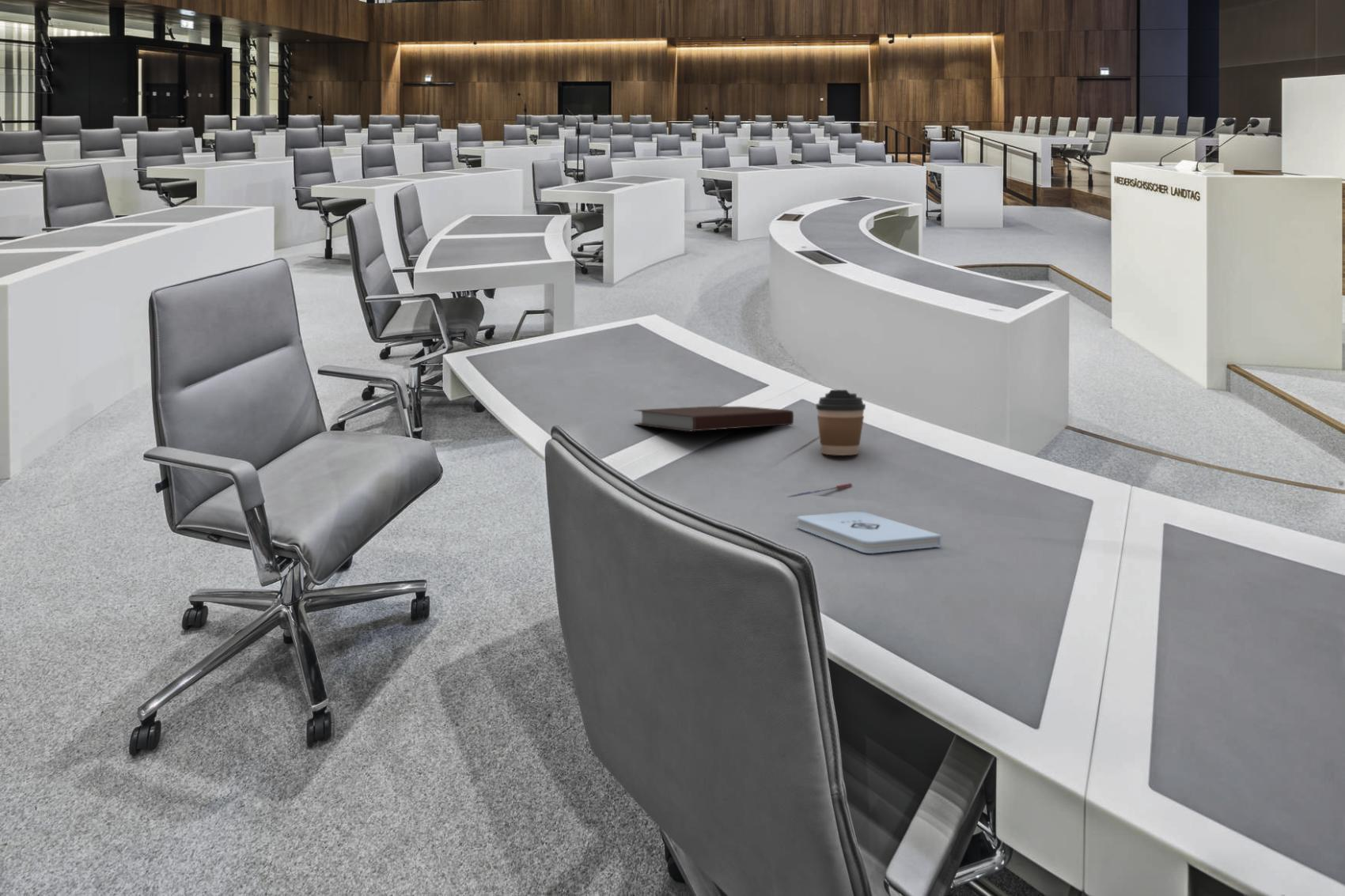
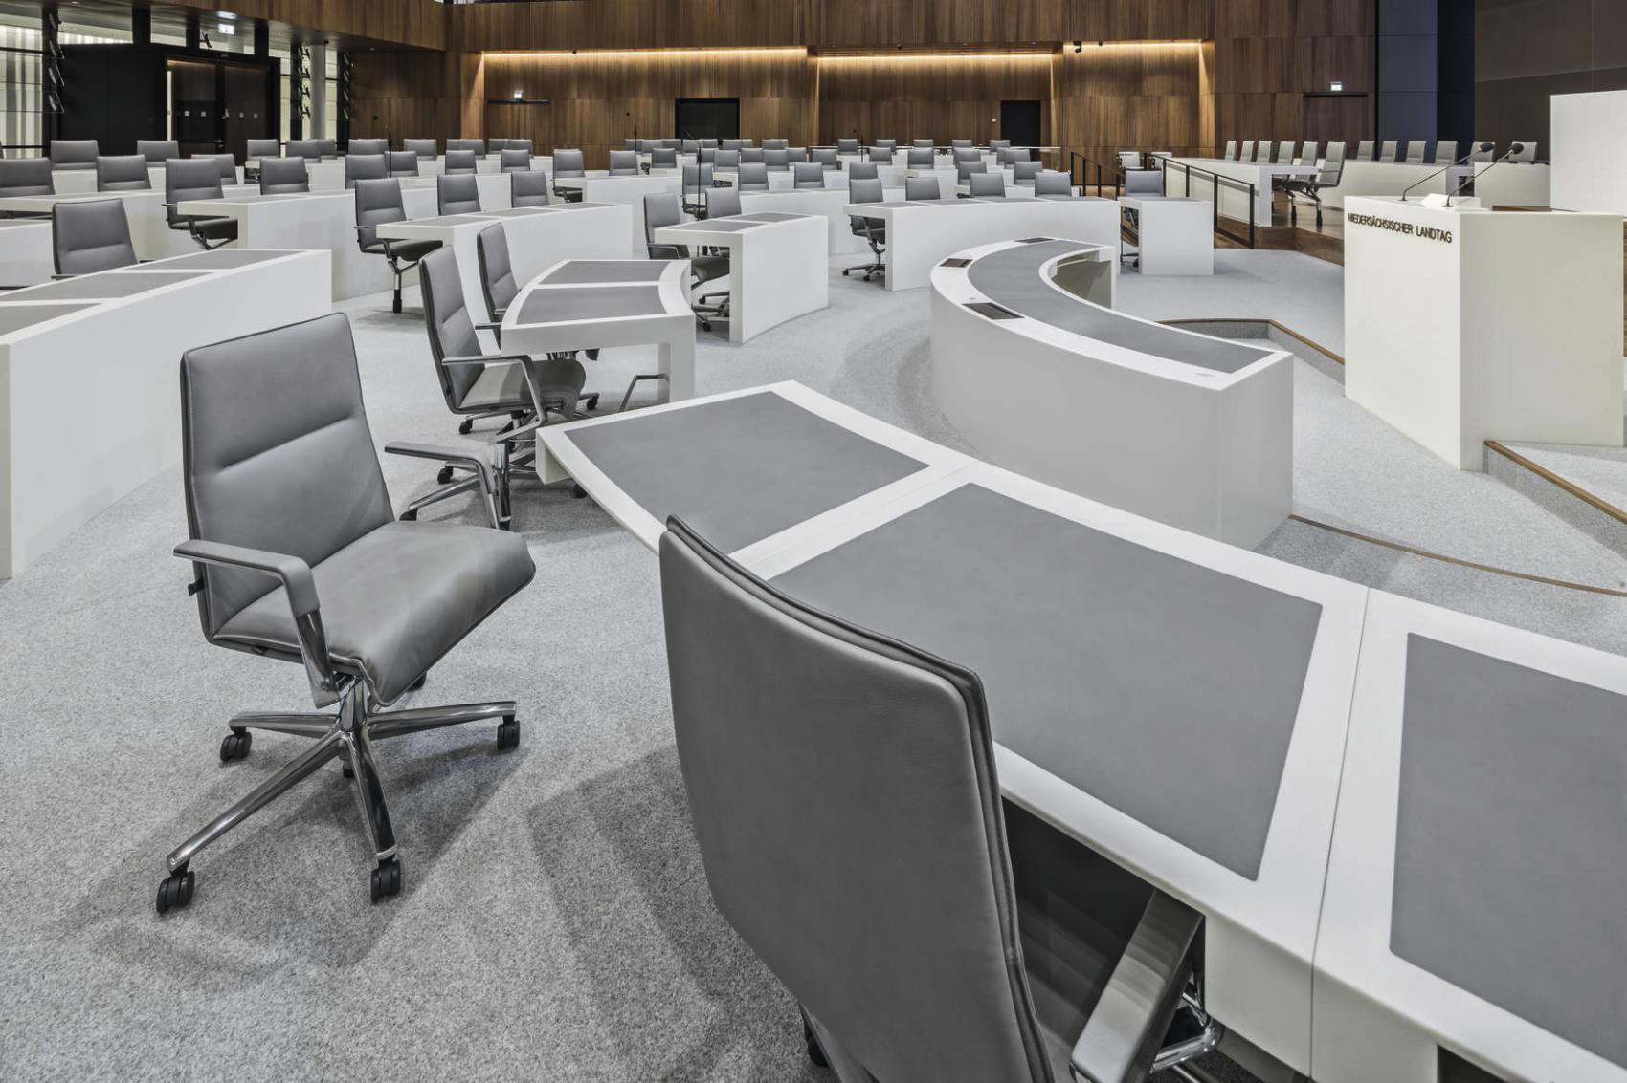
- notebook [634,406,794,433]
- pen [786,482,853,498]
- notepad [796,510,942,554]
- coffee cup [815,389,866,456]
